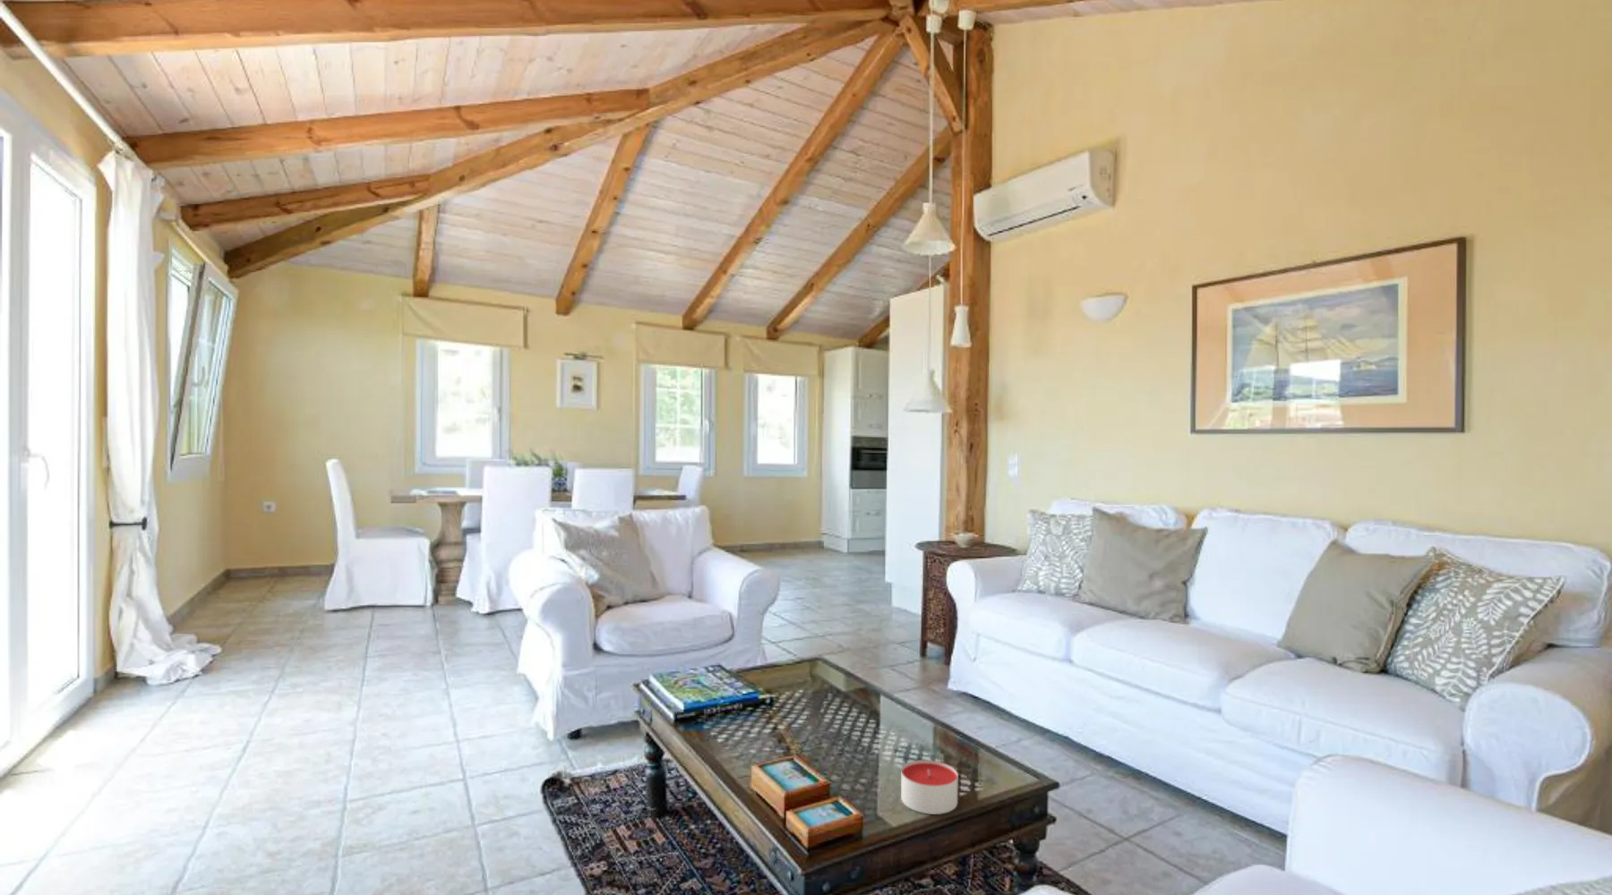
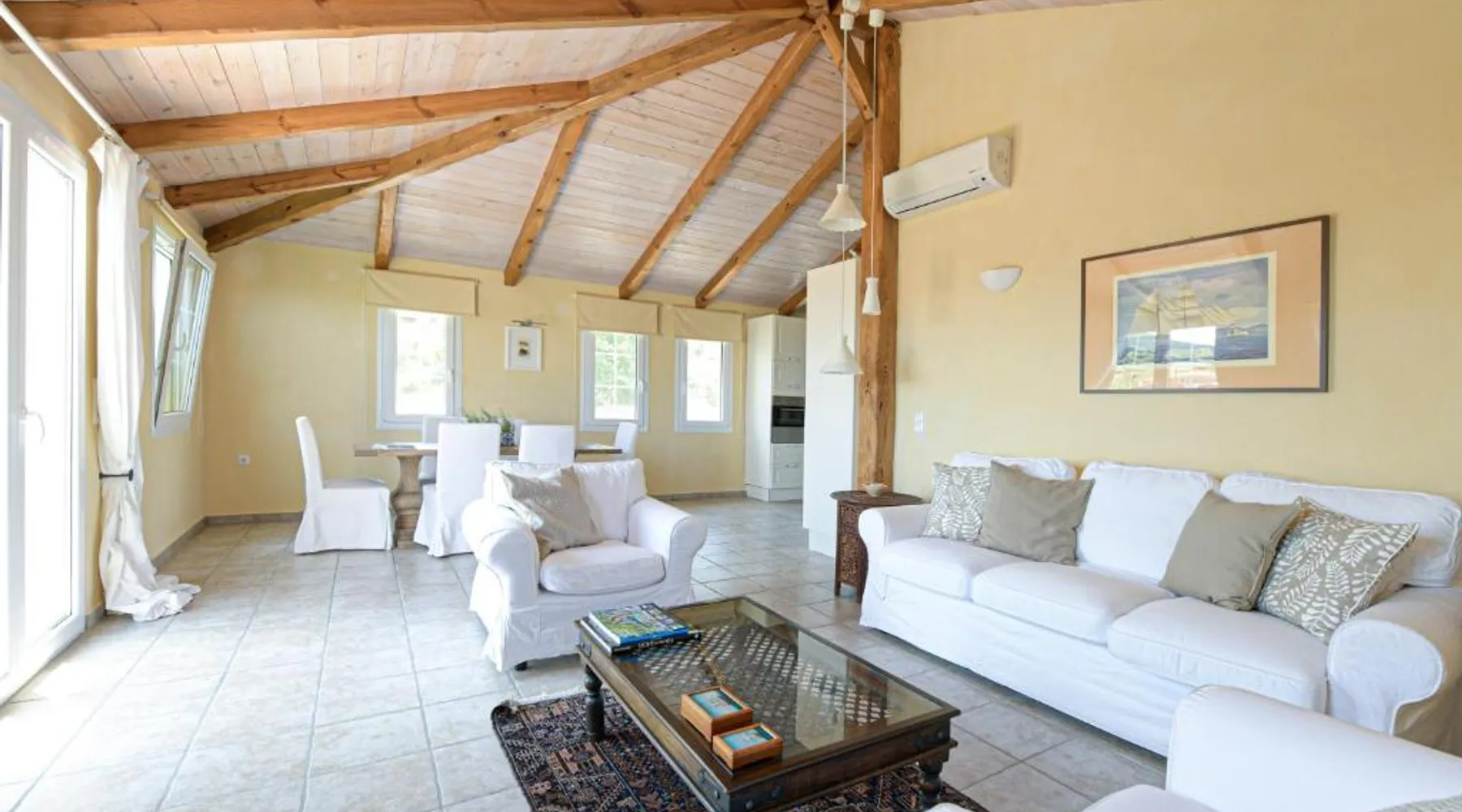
- candle [900,759,958,816]
